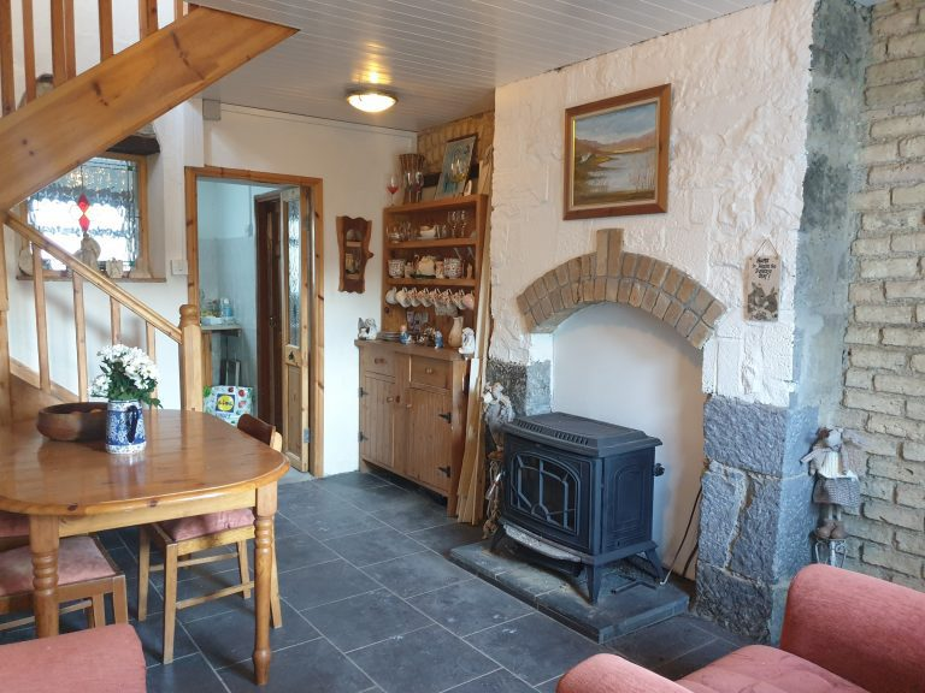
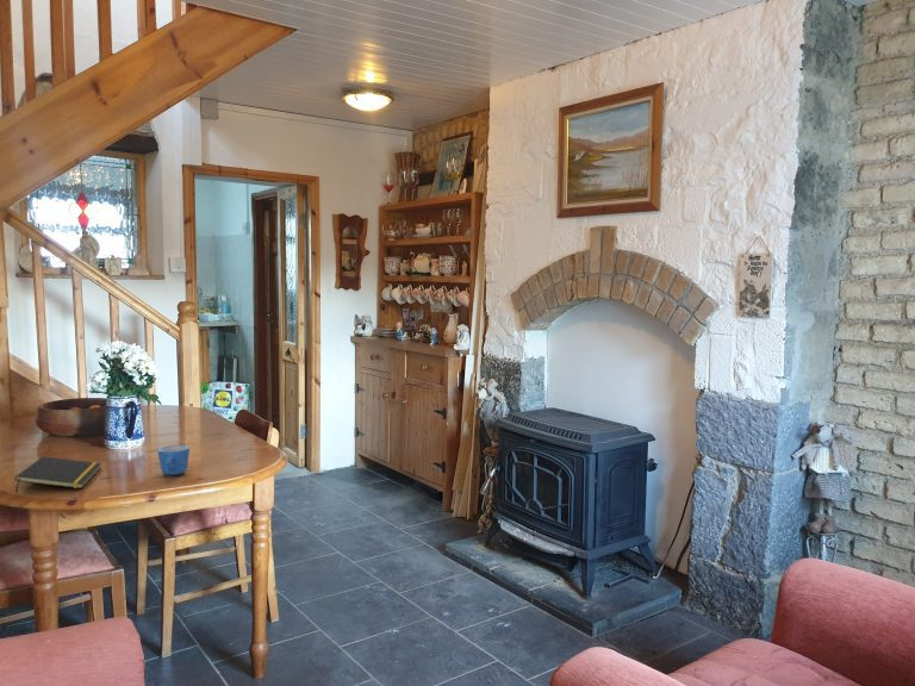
+ notepad [14,455,102,494]
+ mug [156,444,191,476]
